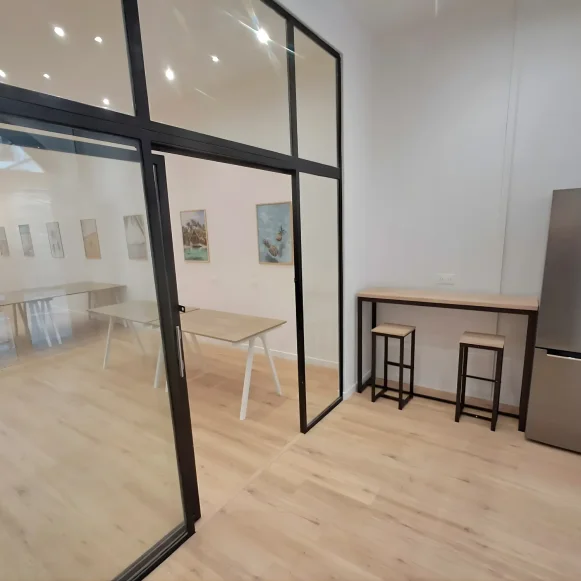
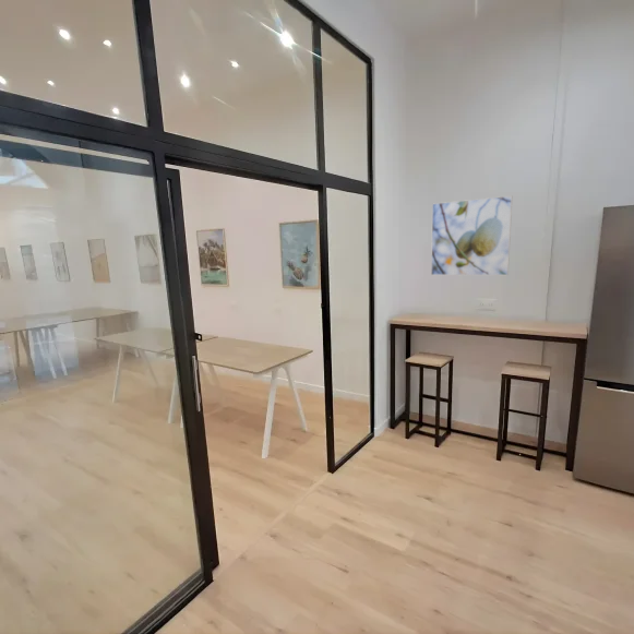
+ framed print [430,194,513,276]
